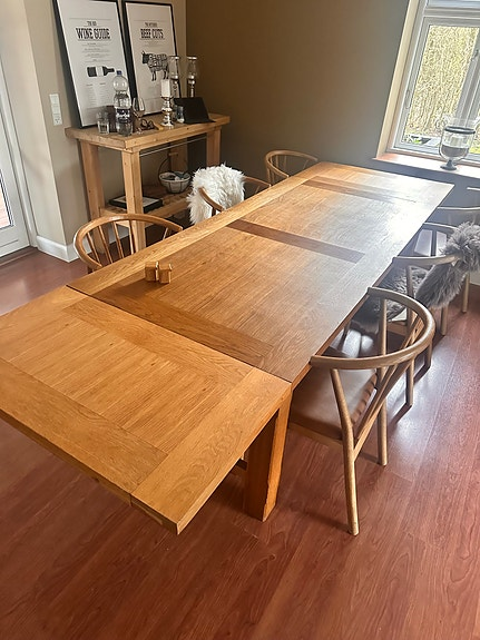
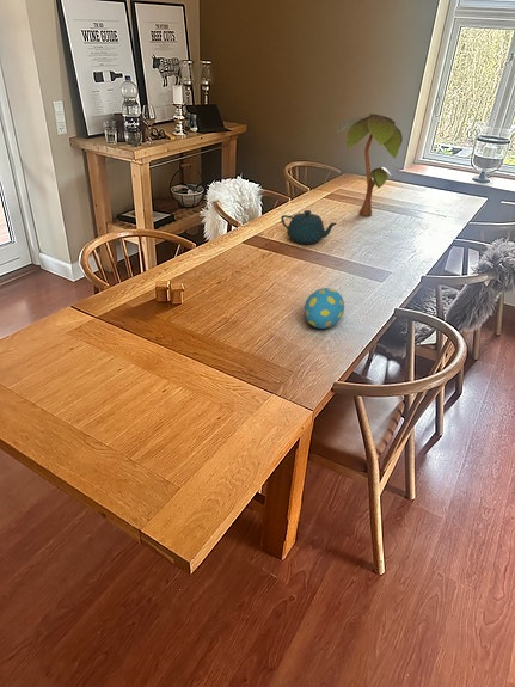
+ plant [337,112,404,217]
+ decorative egg [304,287,345,330]
+ teapot [280,209,338,245]
